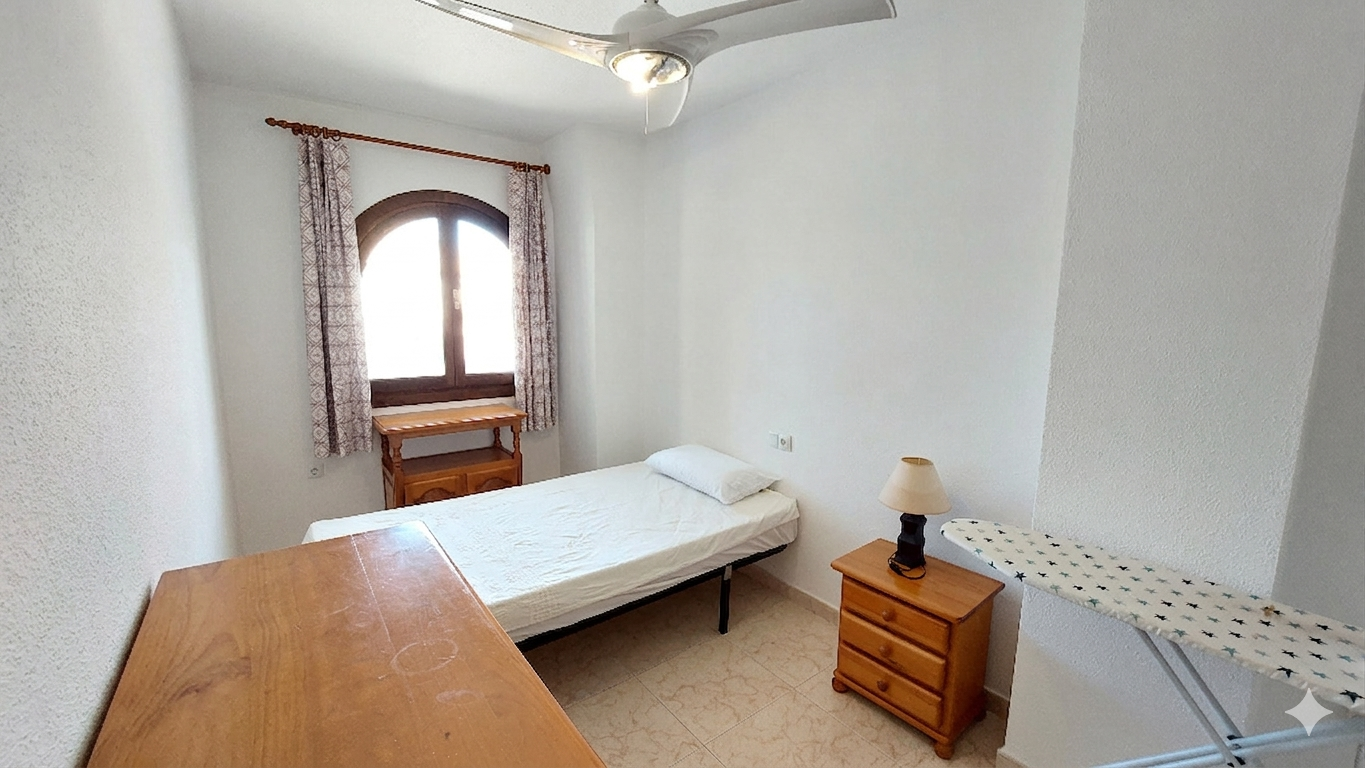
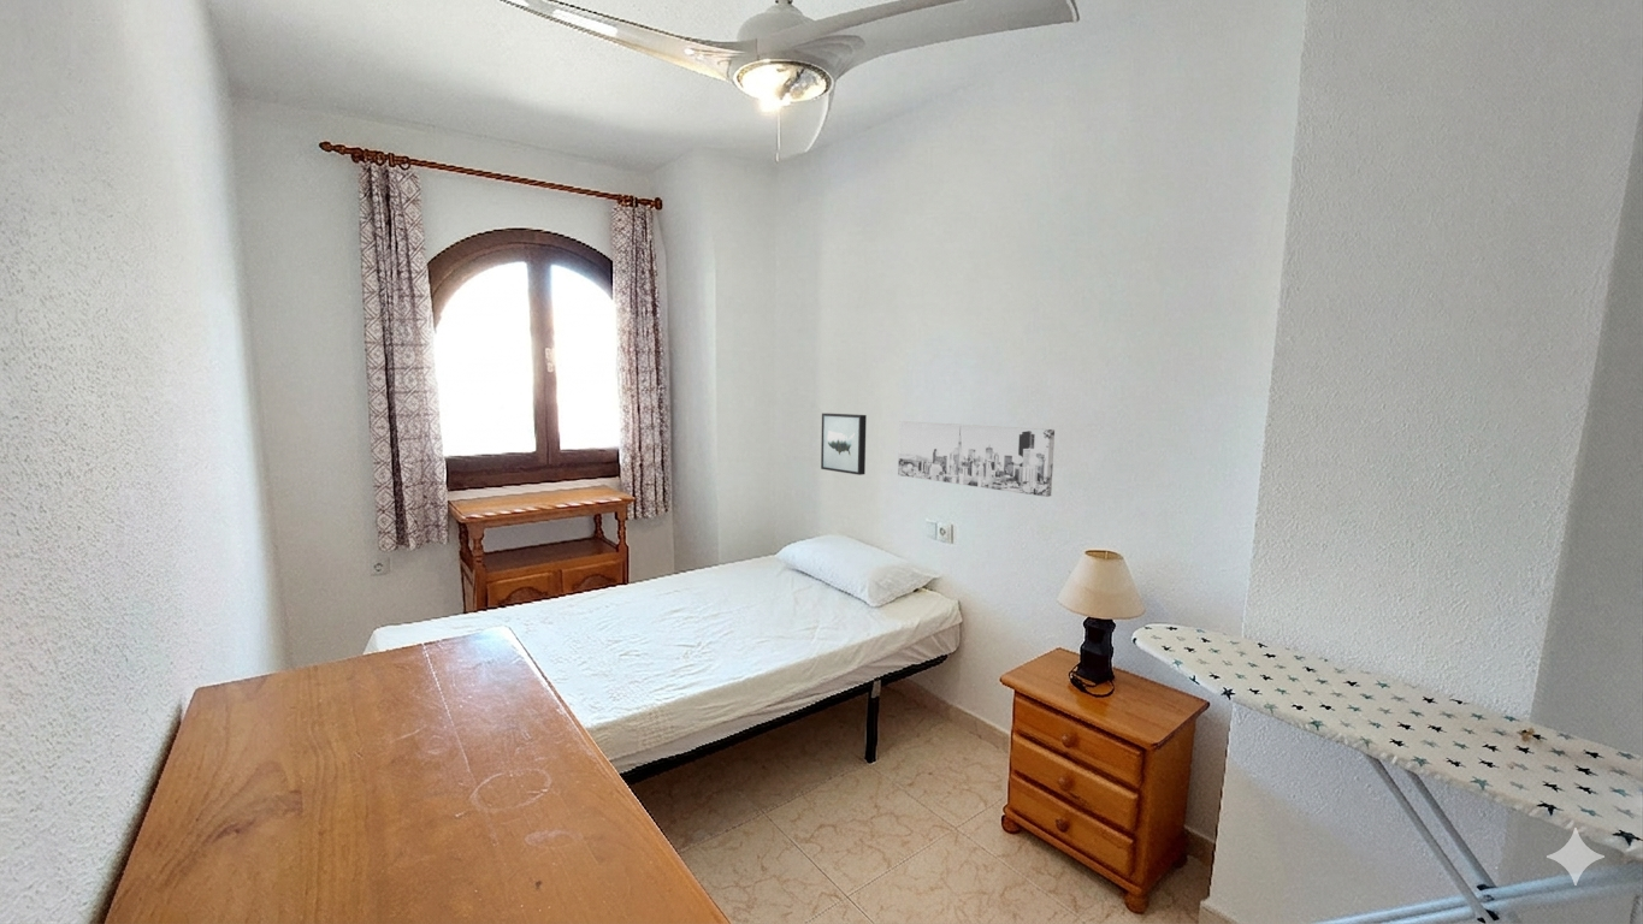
+ wall art [897,420,1056,498]
+ wall art [820,413,868,476]
